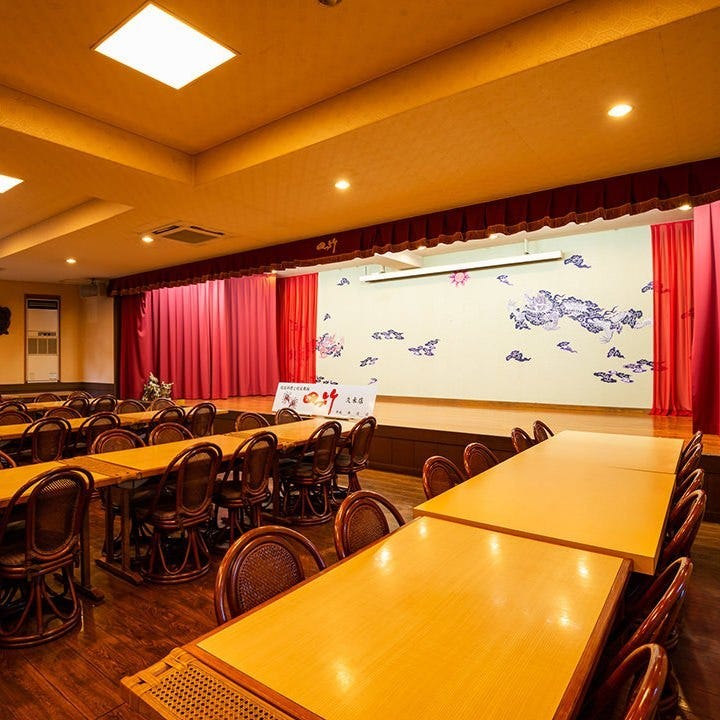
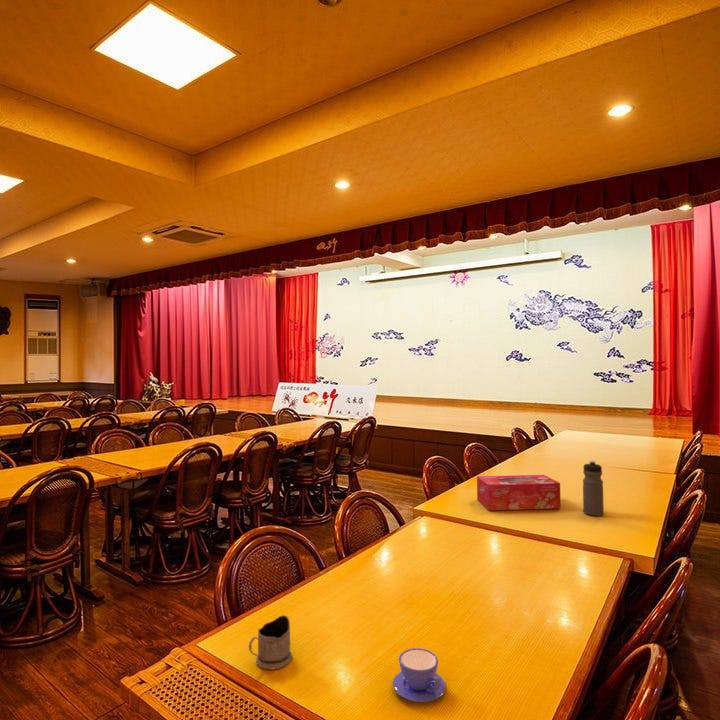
+ teacup [392,647,447,703]
+ tissue box [476,474,562,511]
+ tea glass holder [248,614,293,671]
+ water bottle [582,460,605,517]
